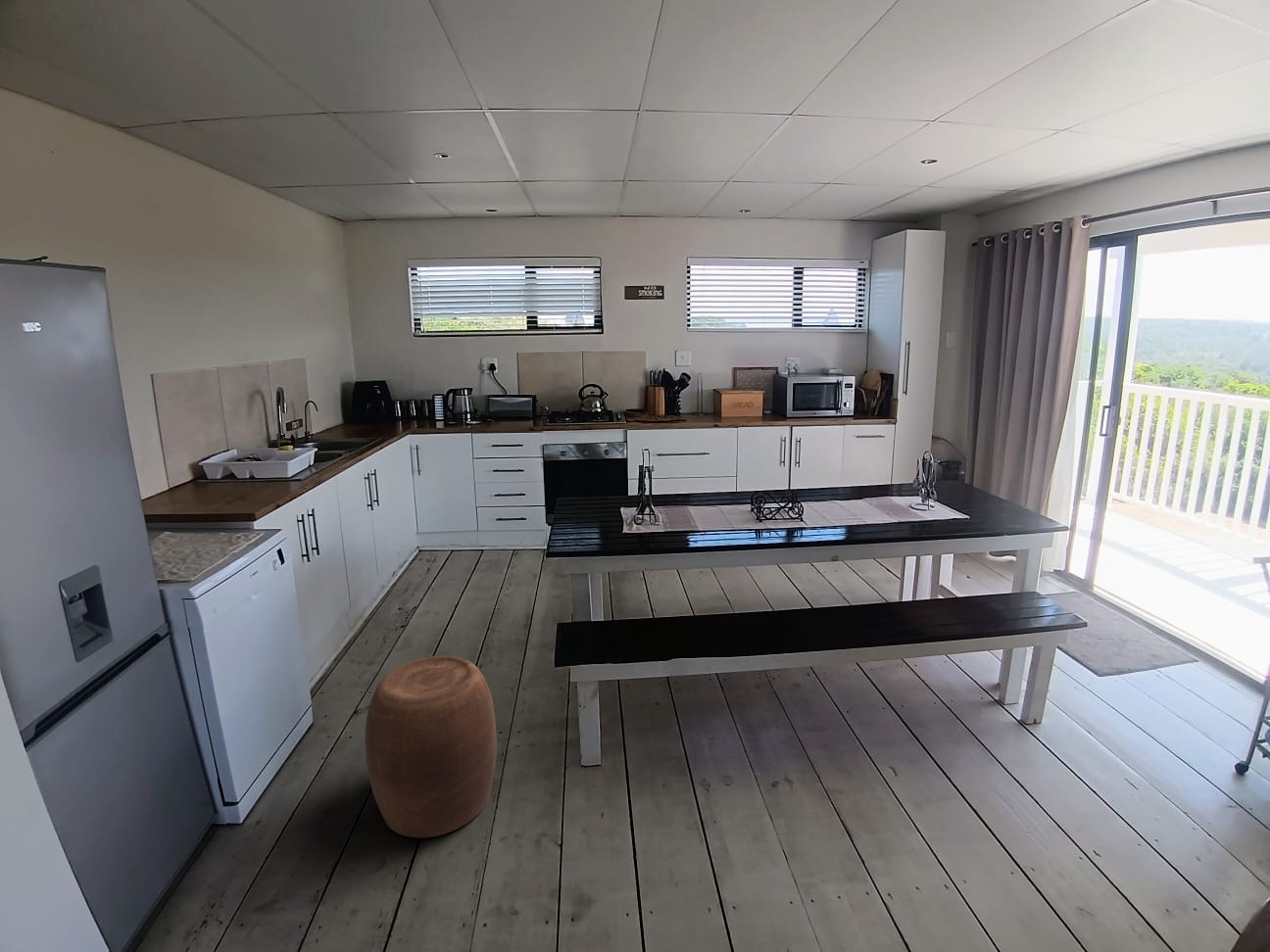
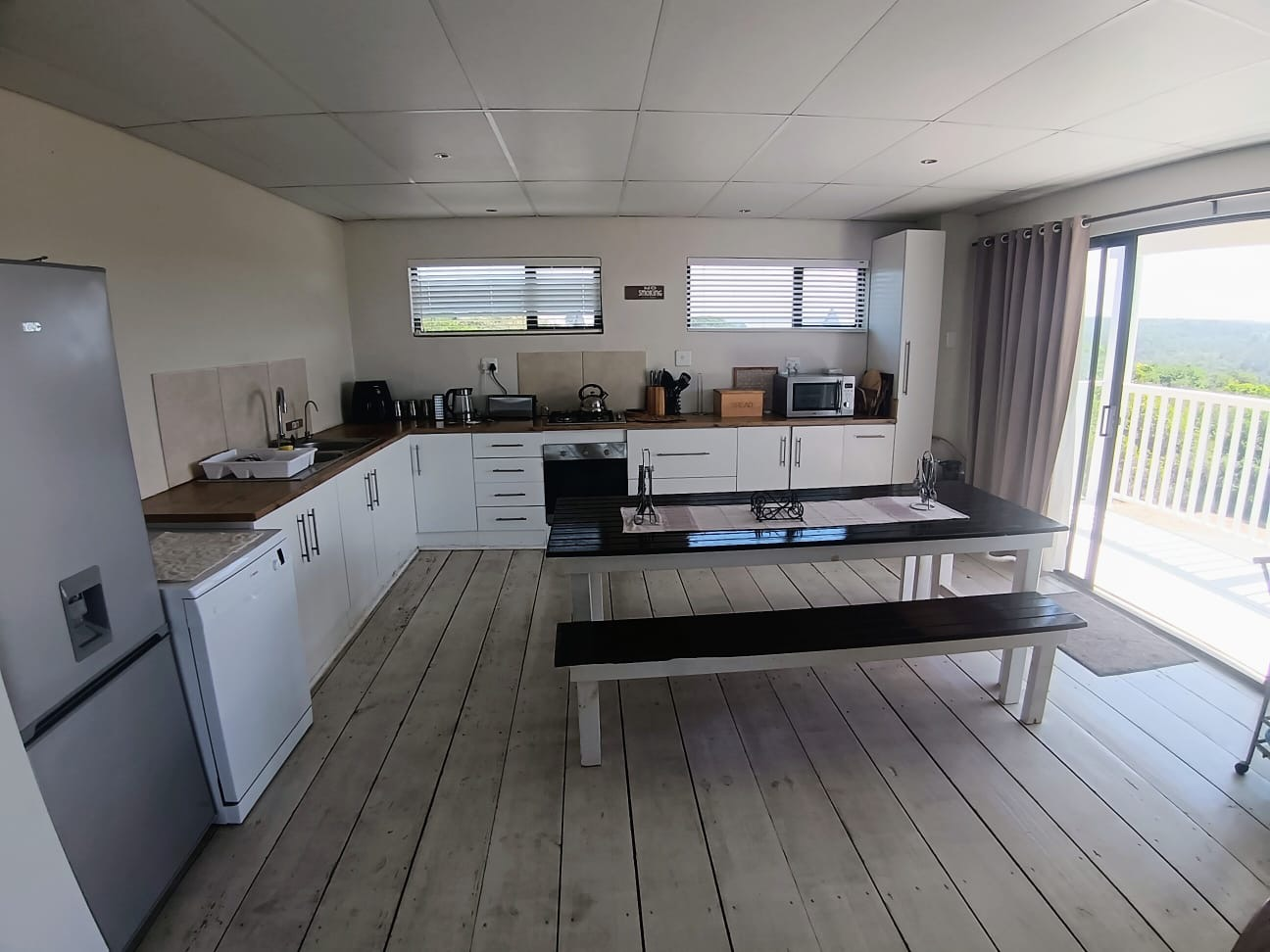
- stool [365,655,498,838]
